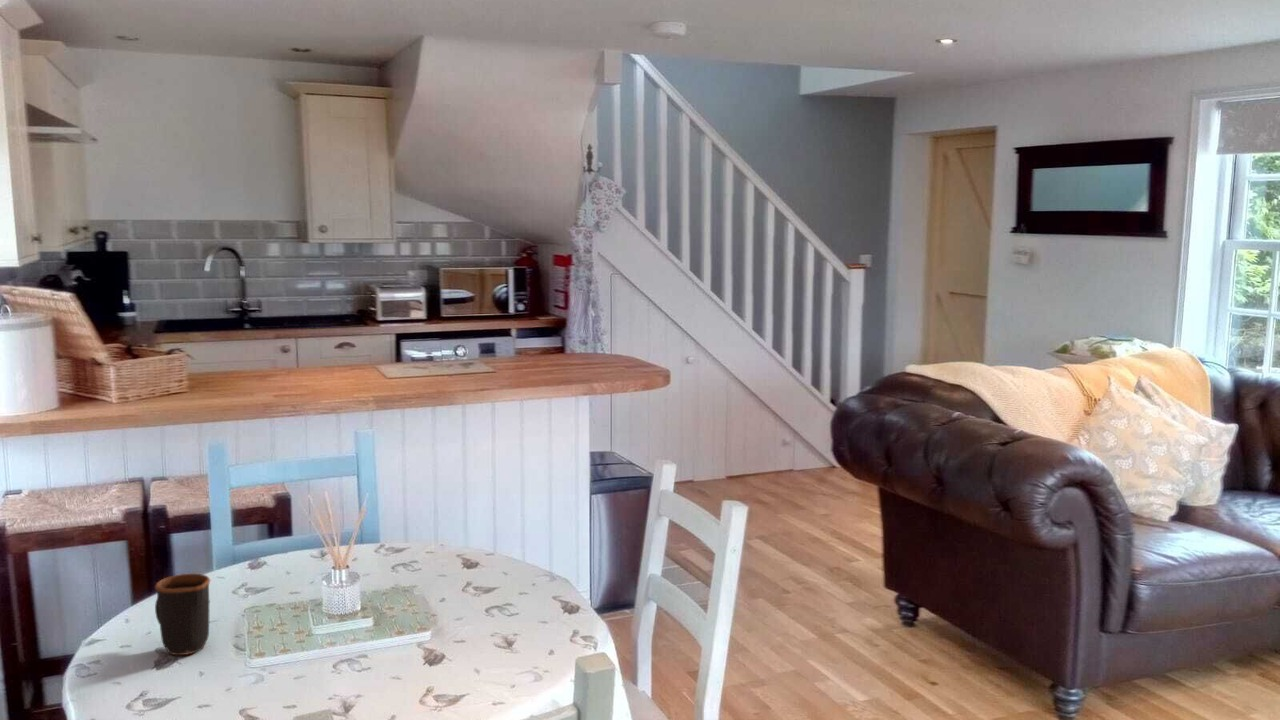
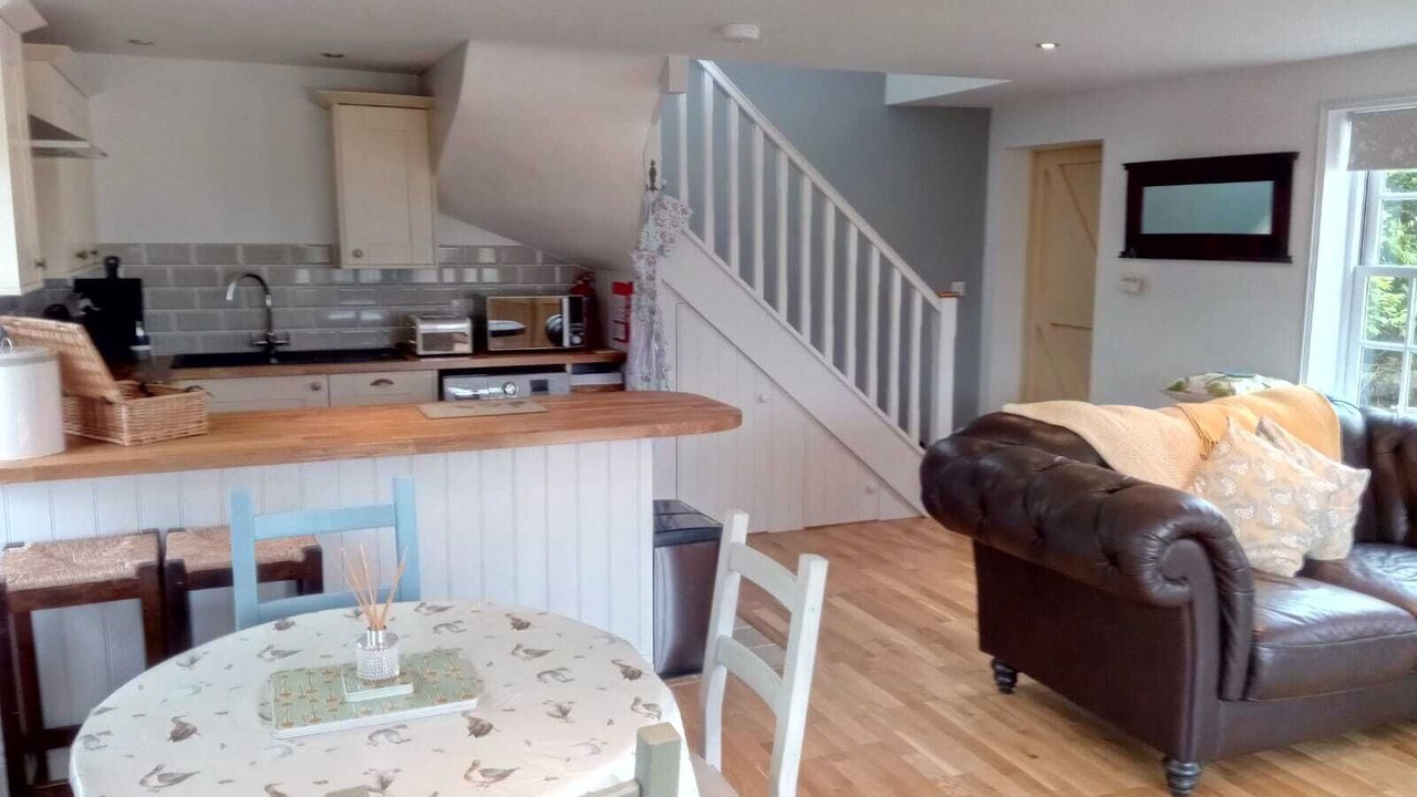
- mug [154,573,211,656]
